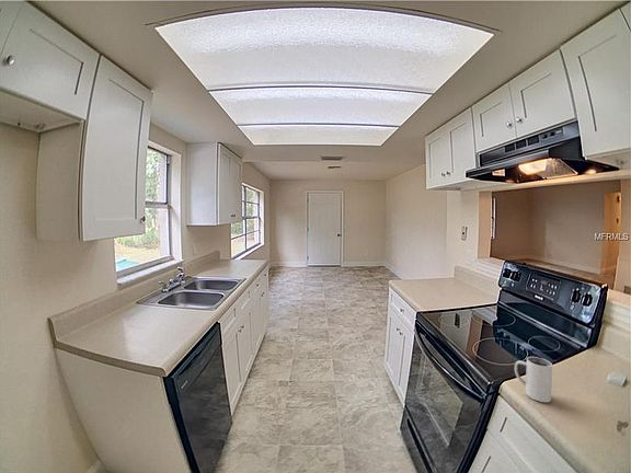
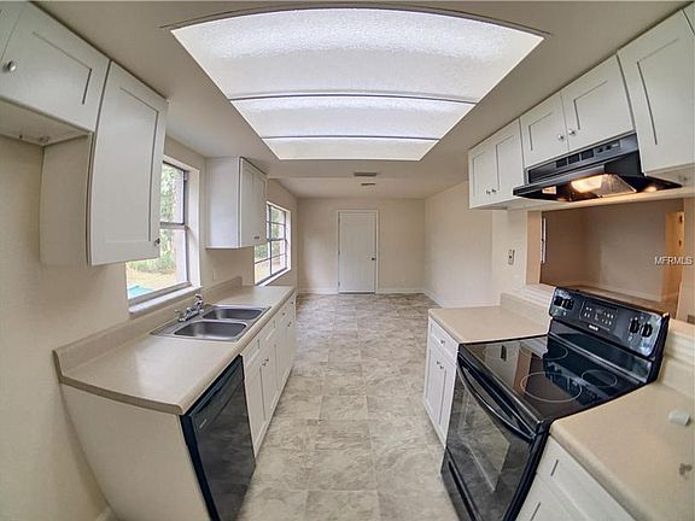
- mug [514,356,553,403]
